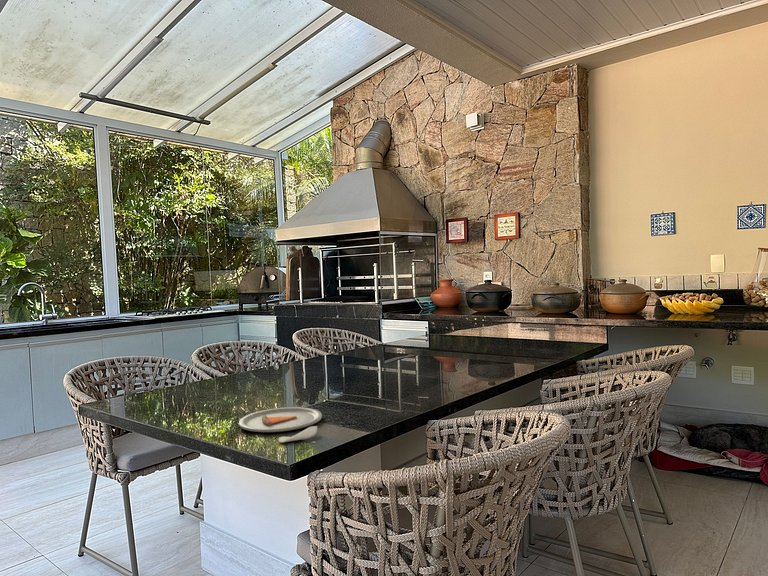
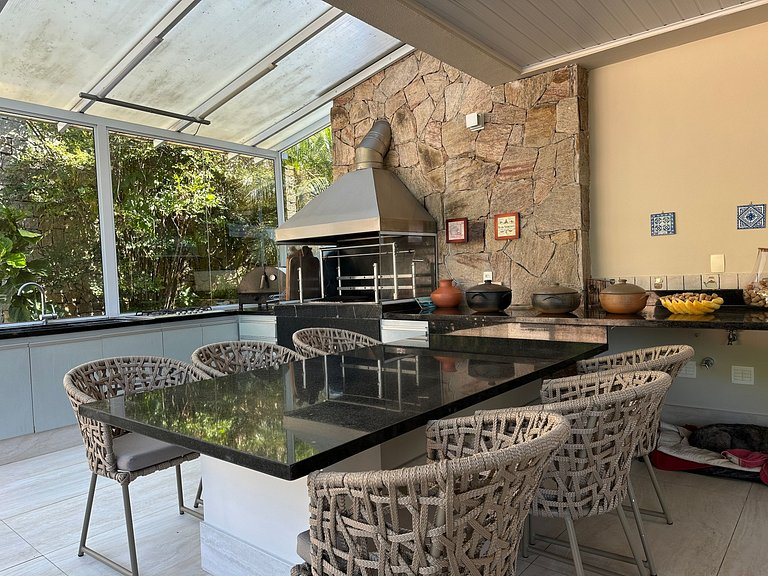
- dinner plate [238,406,323,444]
